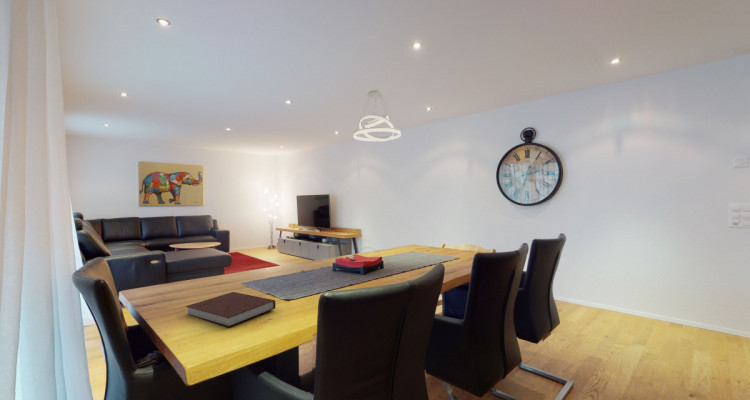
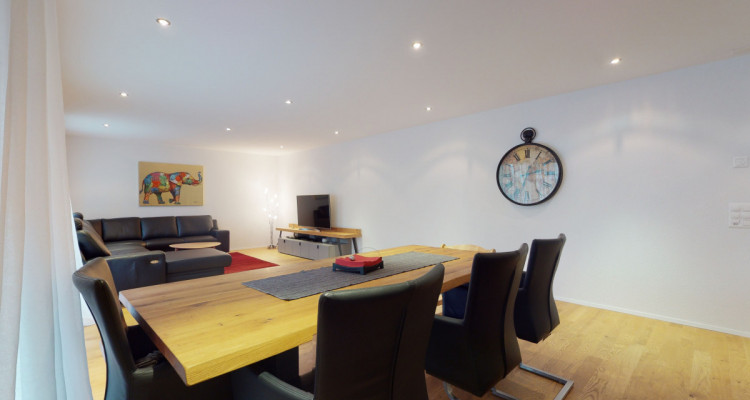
- pendant light [352,89,402,142]
- notebook [185,291,277,328]
